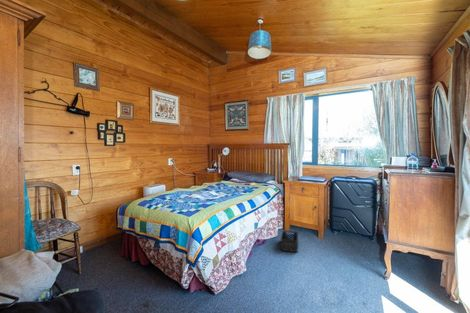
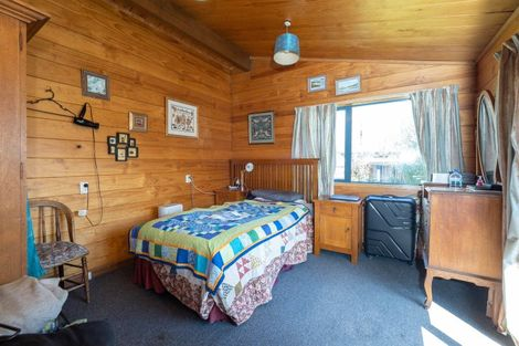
- storage bin [280,229,299,253]
